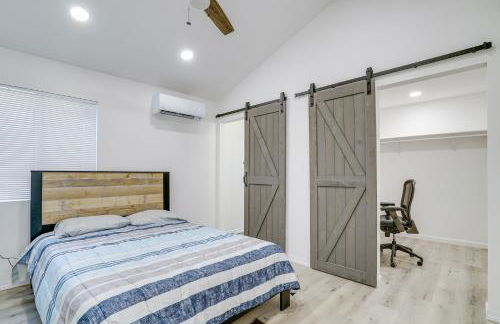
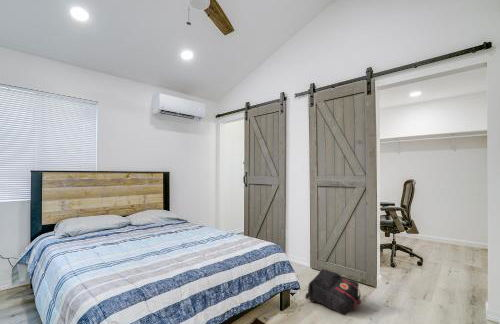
+ backpack [304,268,362,316]
